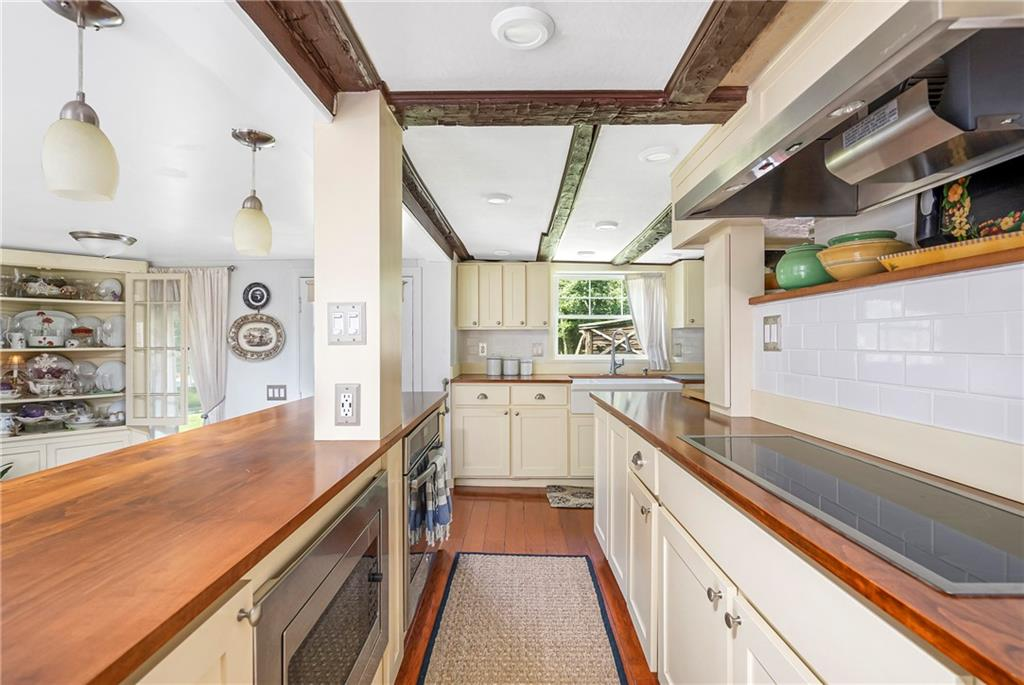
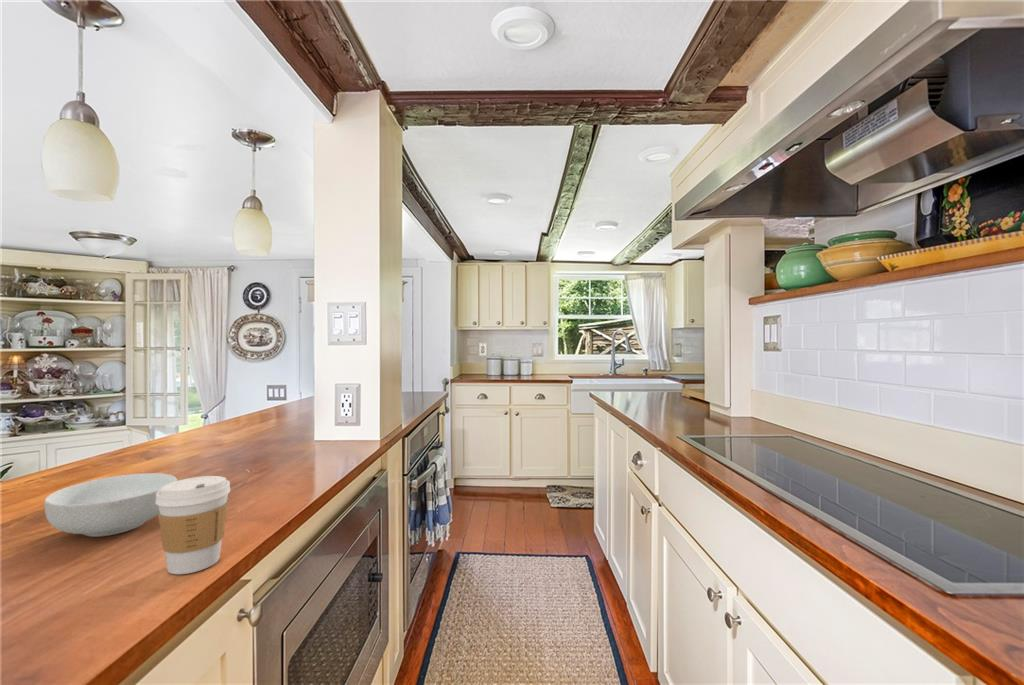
+ cereal bowl [43,472,178,538]
+ coffee cup [155,475,231,575]
